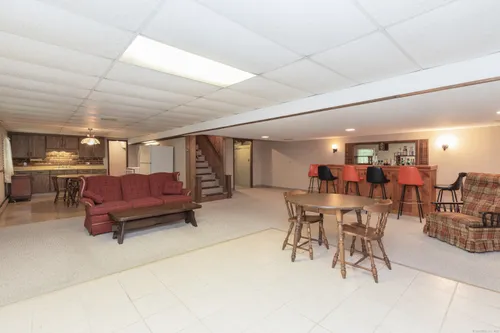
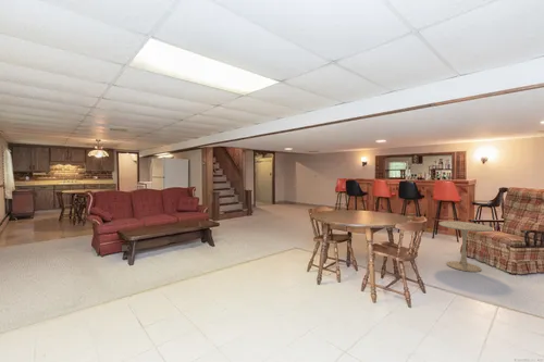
+ side table [437,221,494,273]
